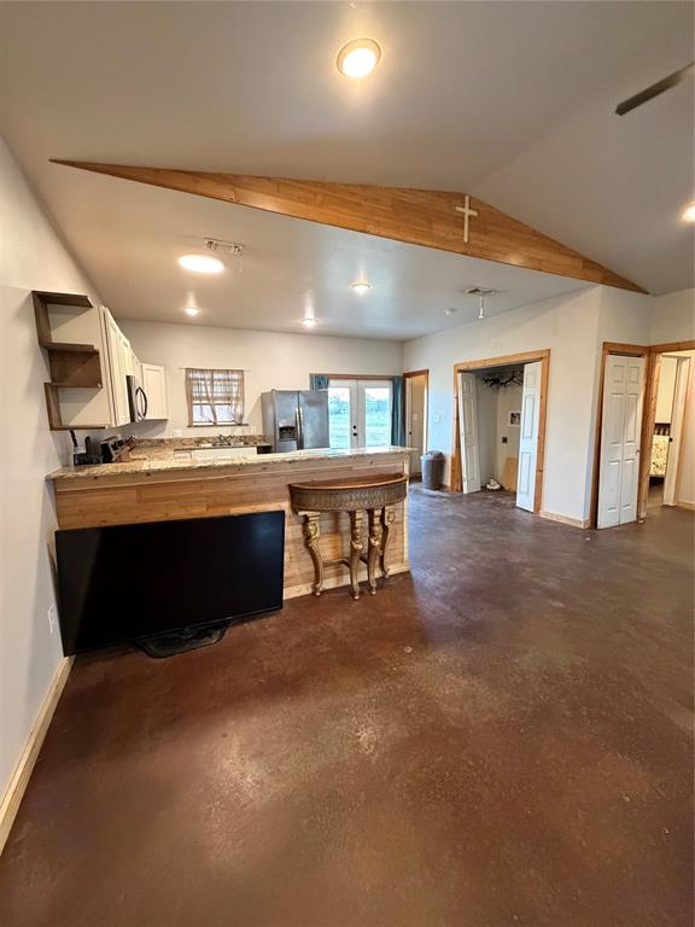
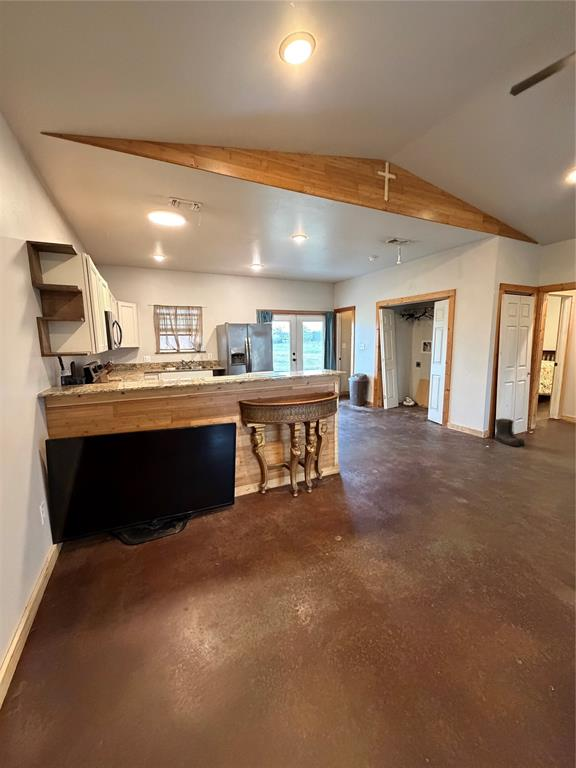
+ boots [494,418,526,447]
